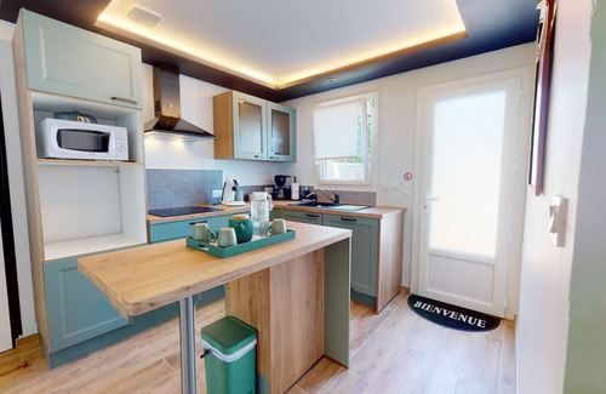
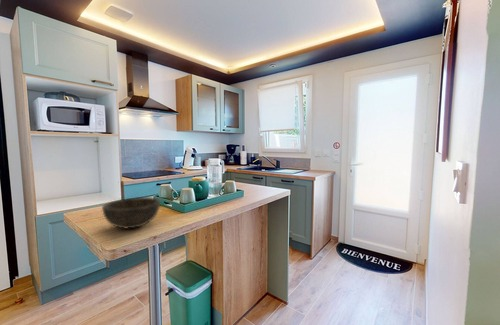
+ bowl [101,196,161,230]
